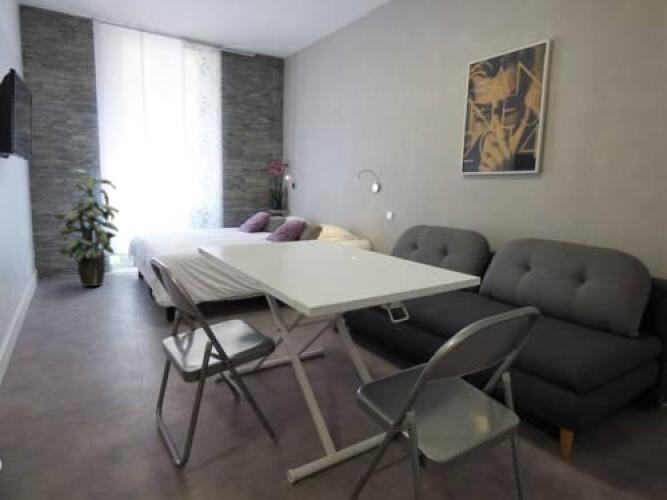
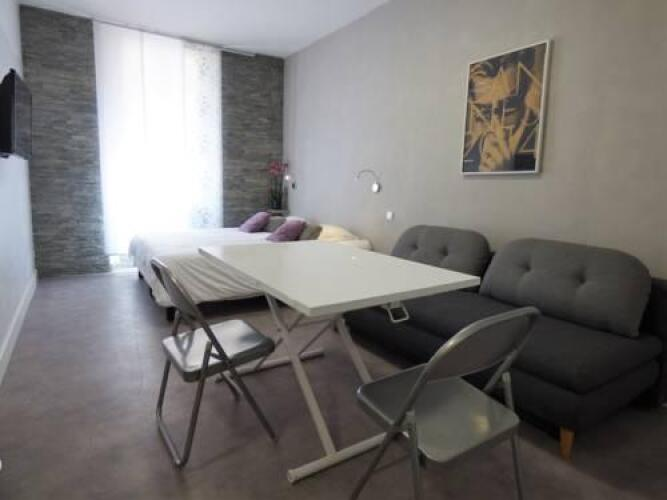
- indoor plant [52,168,120,287]
